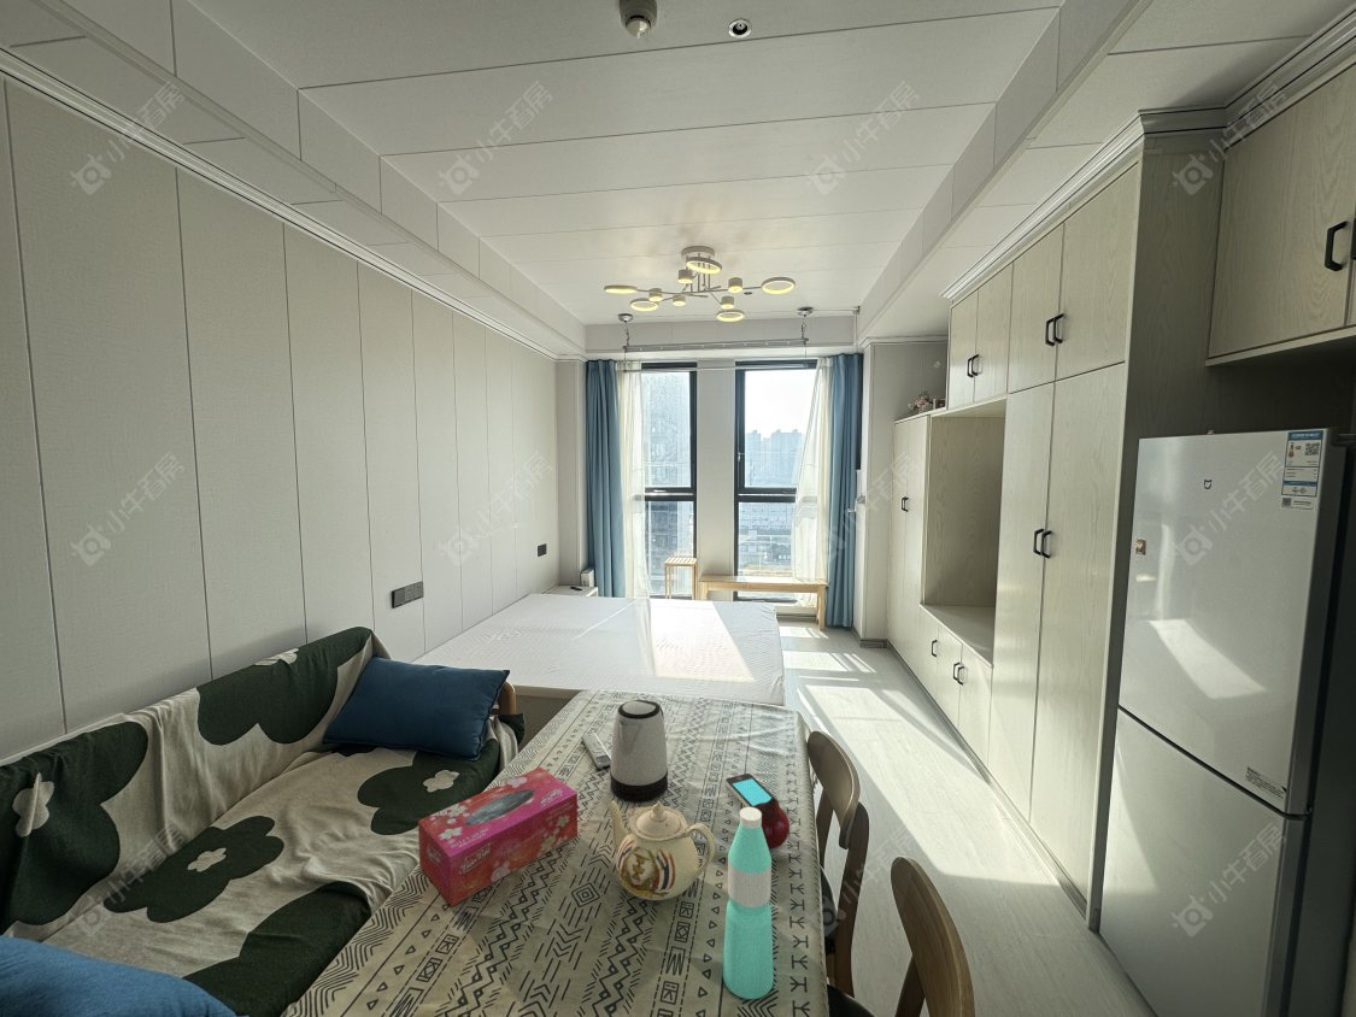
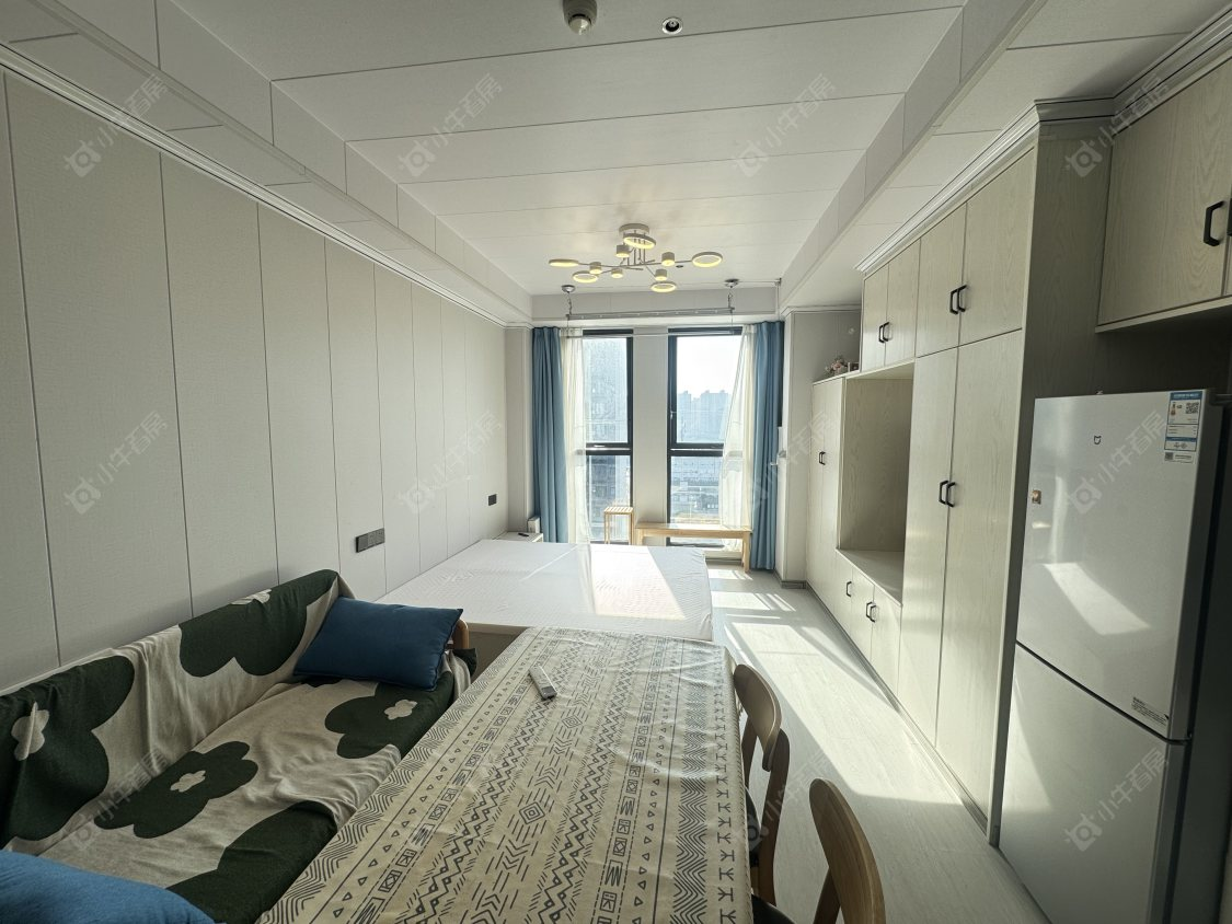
- water bottle [722,806,775,1000]
- tissue box [417,766,579,907]
- kettle [609,699,669,804]
- fruit [753,798,791,851]
- smartphone [724,772,781,807]
- teapot [605,799,716,901]
